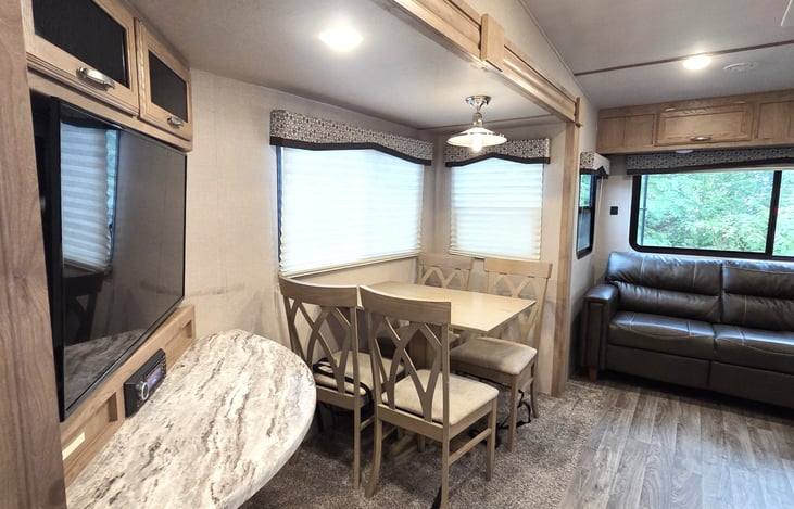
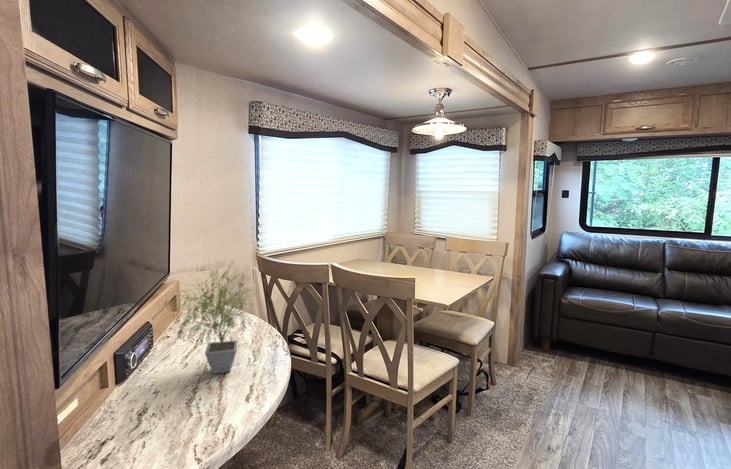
+ potted plant [164,260,262,375]
